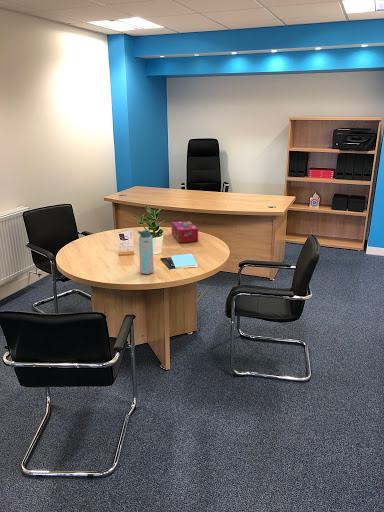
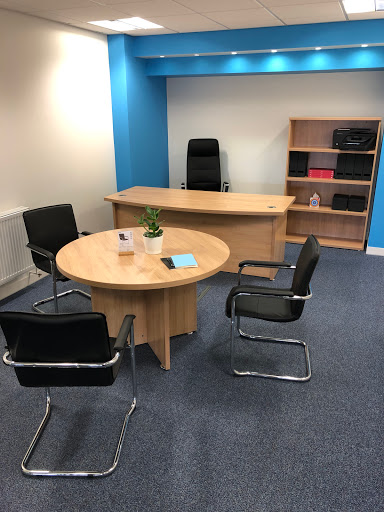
- tissue box [171,220,199,243]
- water bottle [137,229,155,275]
